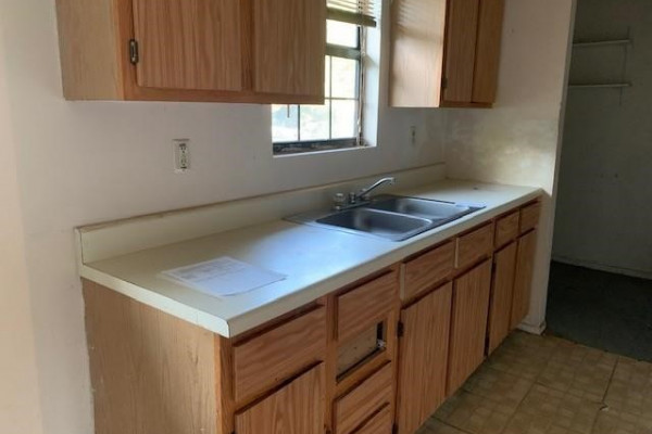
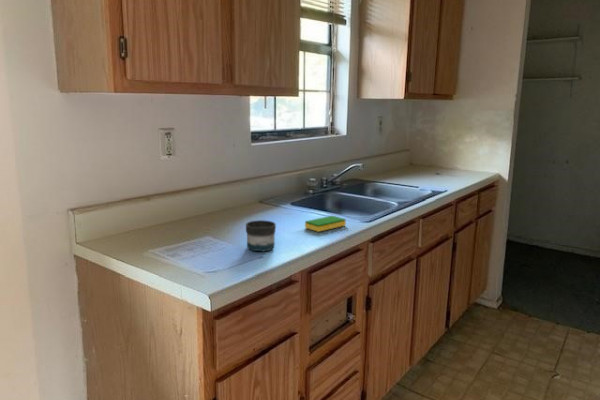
+ dish sponge [304,215,347,233]
+ mug [245,219,277,252]
